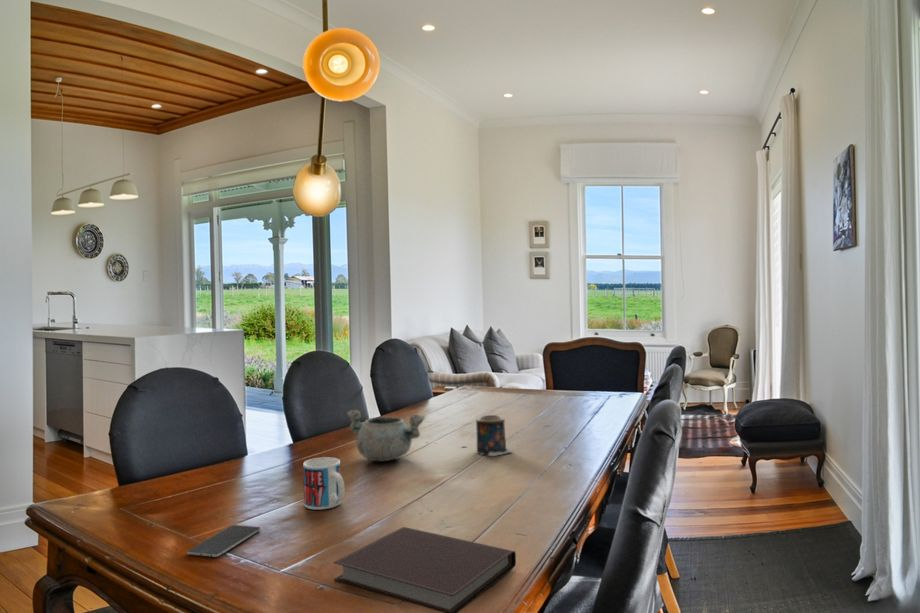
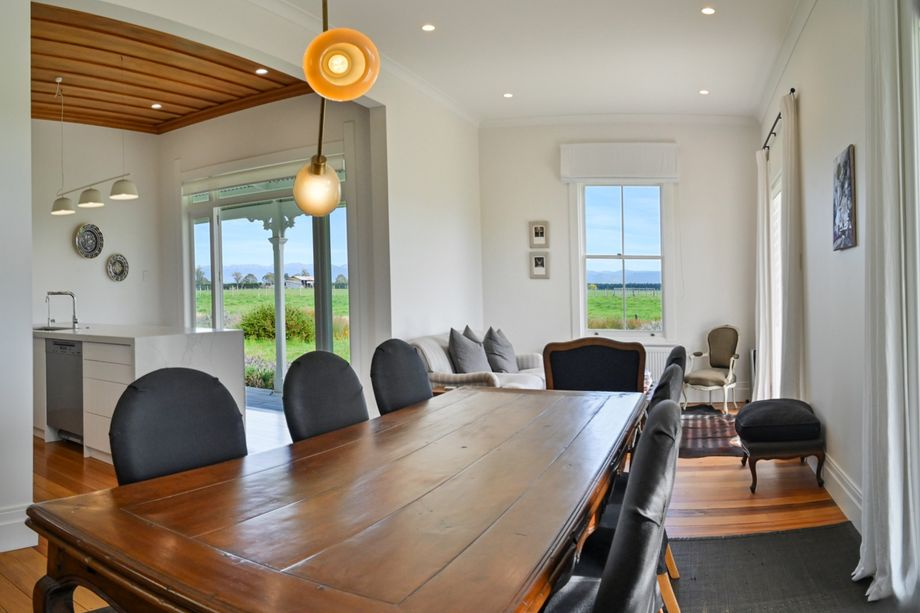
- decorative bowl [345,409,426,462]
- notebook [333,526,517,613]
- candle [475,414,515,457]
- smartphone [186,524,262,558]
- mug [302,456,346,511]
